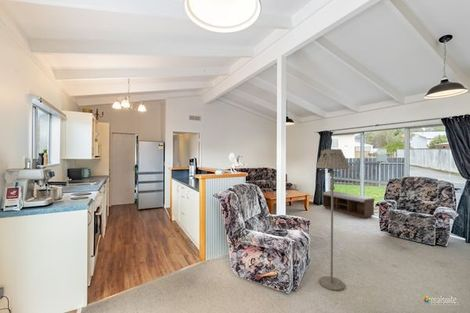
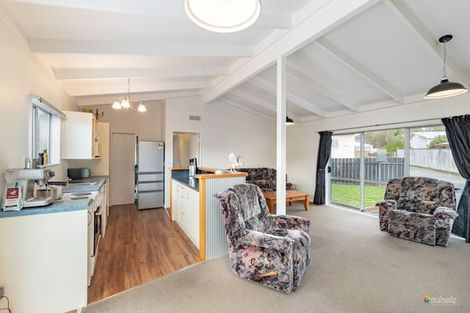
- bench [322,190,375,219]
- floor lamp [315,148,350,292]
